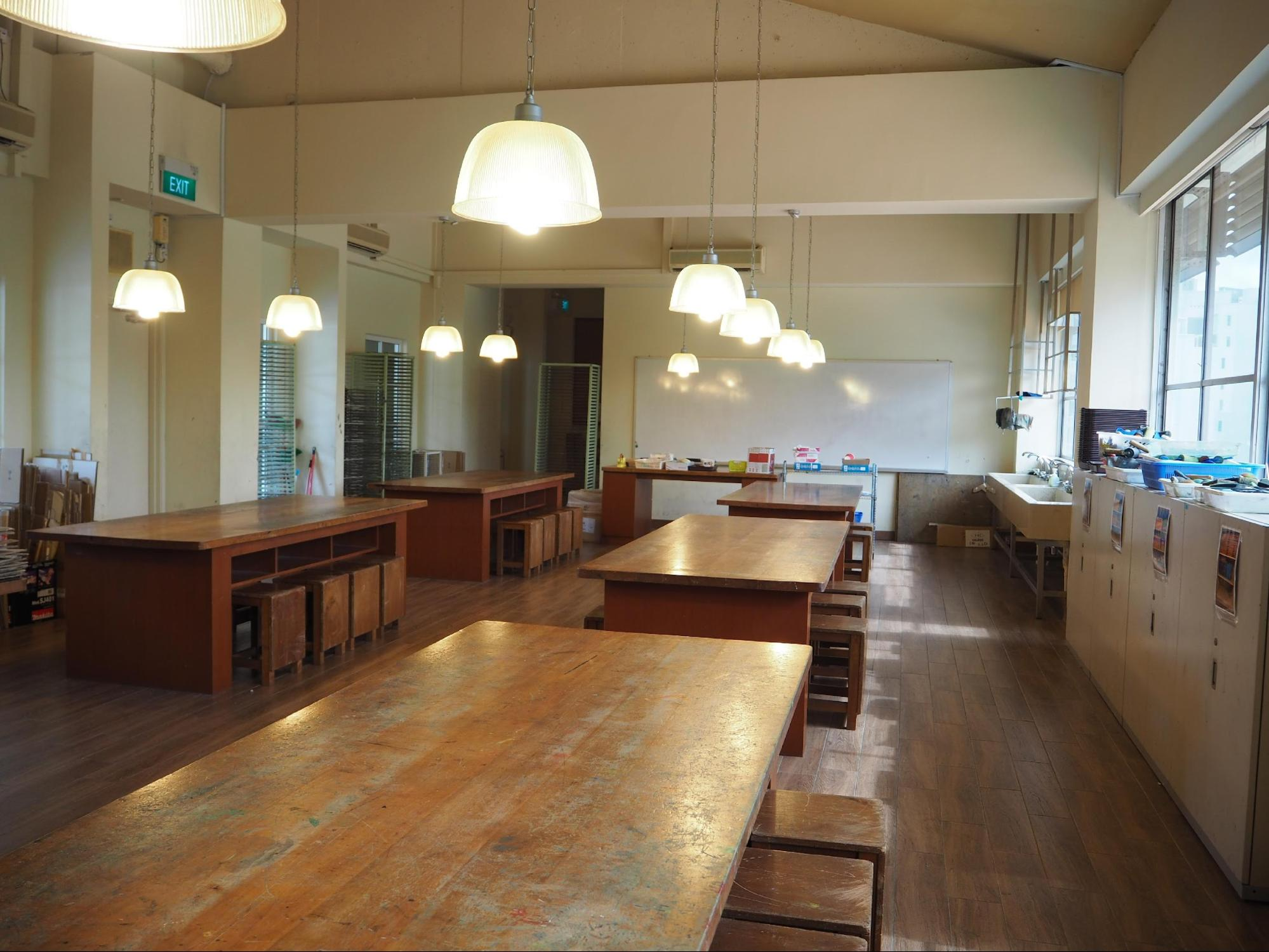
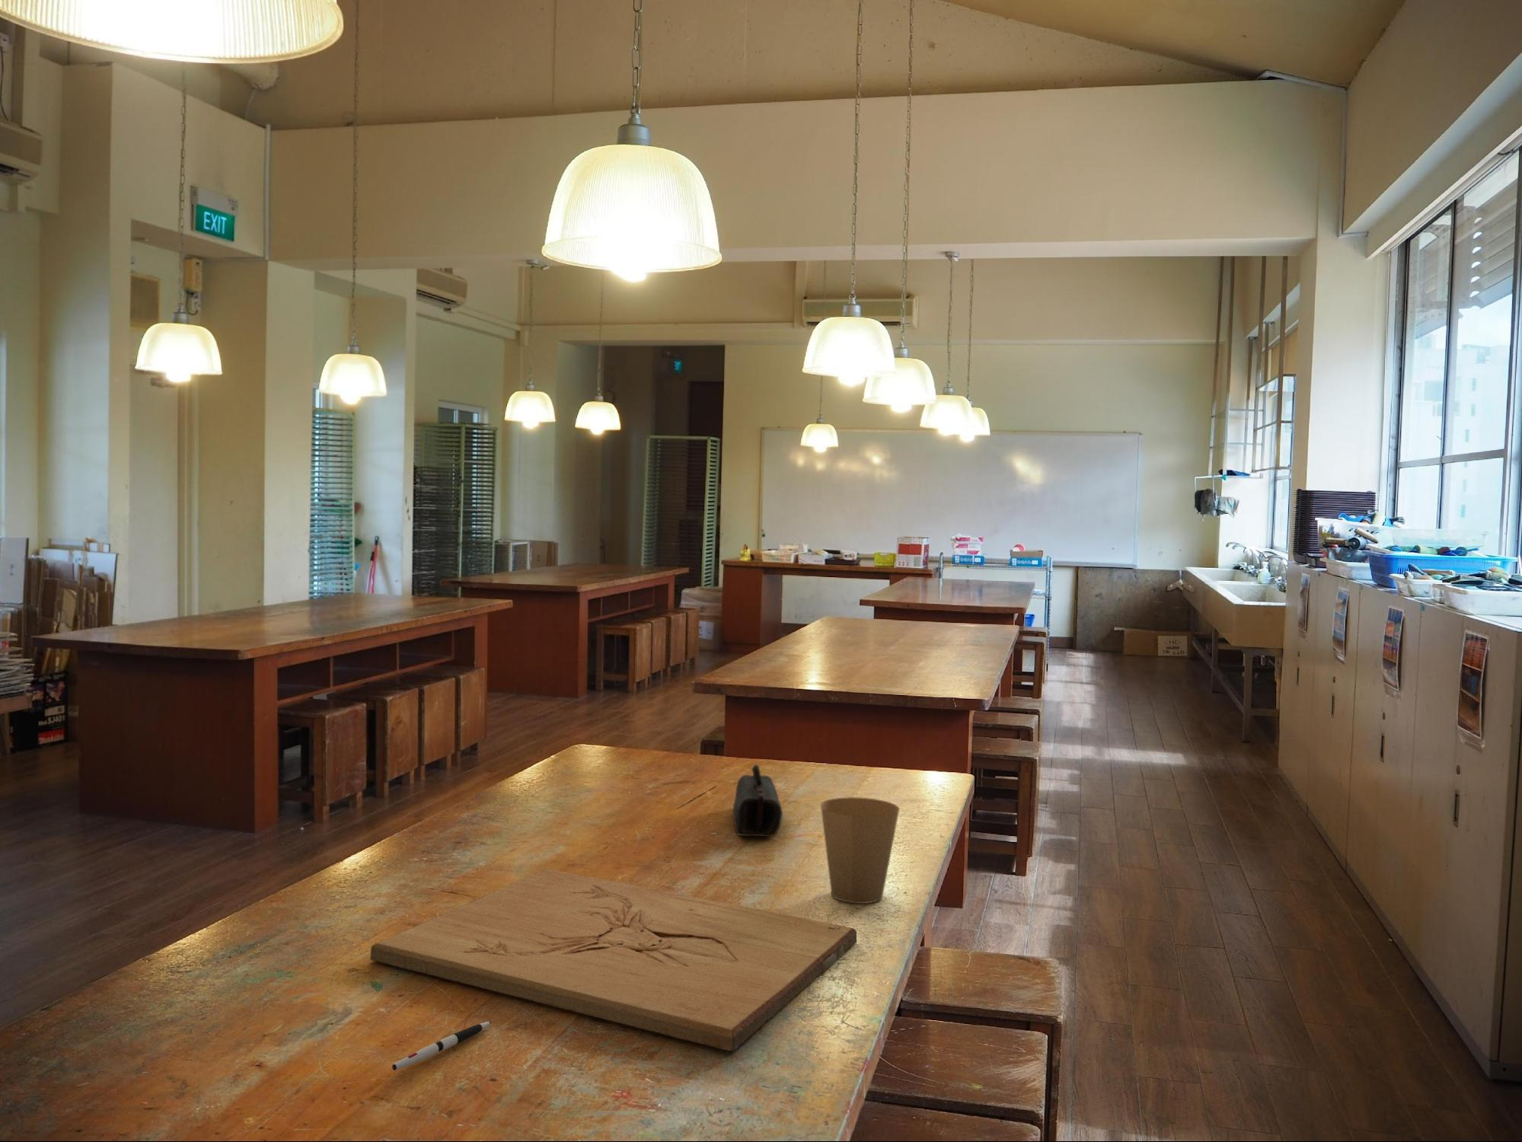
+ paper cup [820,797,900,904]
+ cutting board [369,868,858,1051]
+ pen [391,1021,492,1071]
+ pencil case [733,764,783,837]
